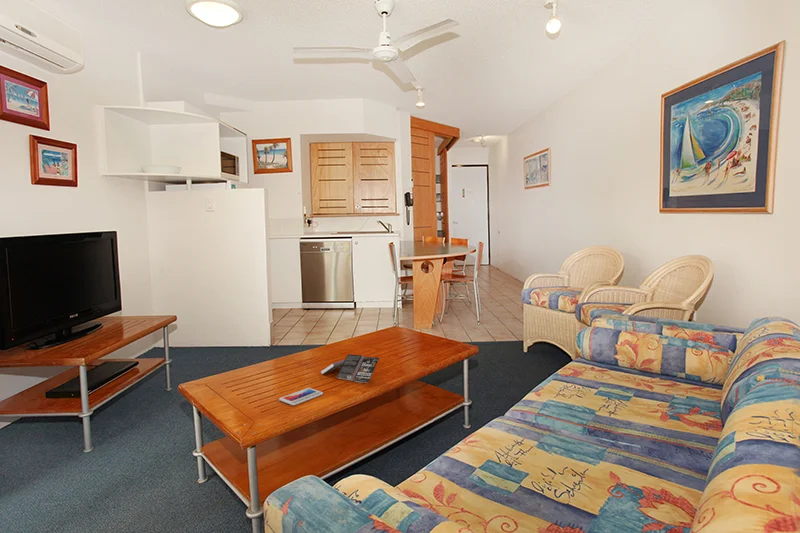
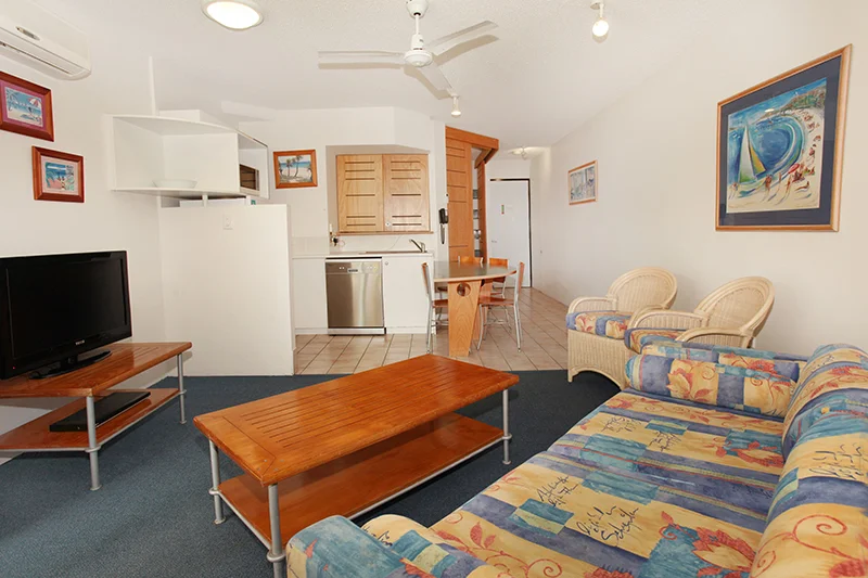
- smartphone [278,387,324,406]
- paperback book [320,353,380,384]
